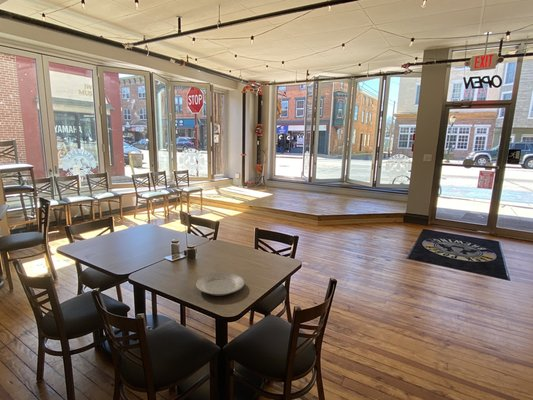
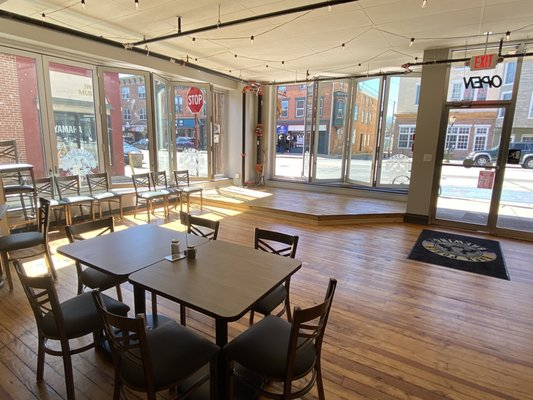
- plate [195,271,245,297]
